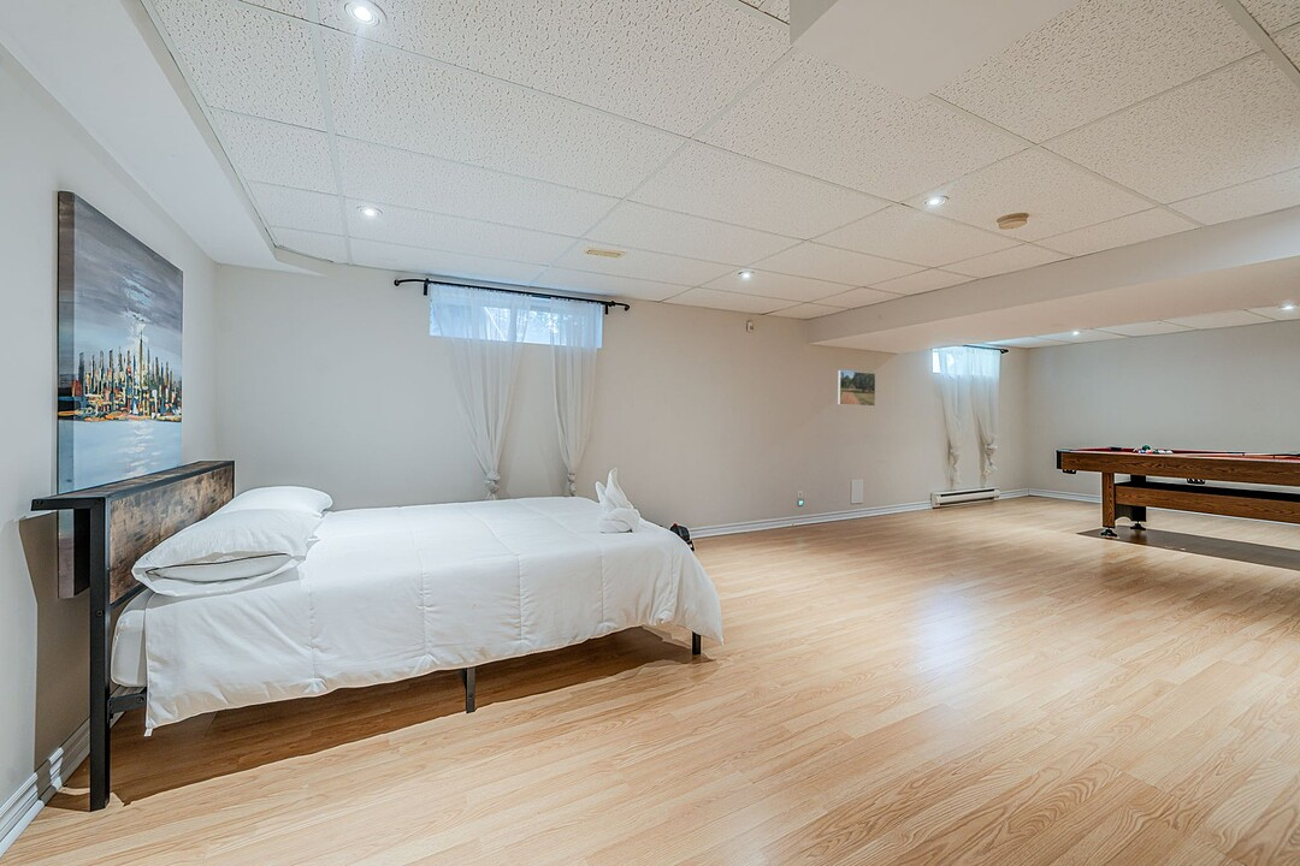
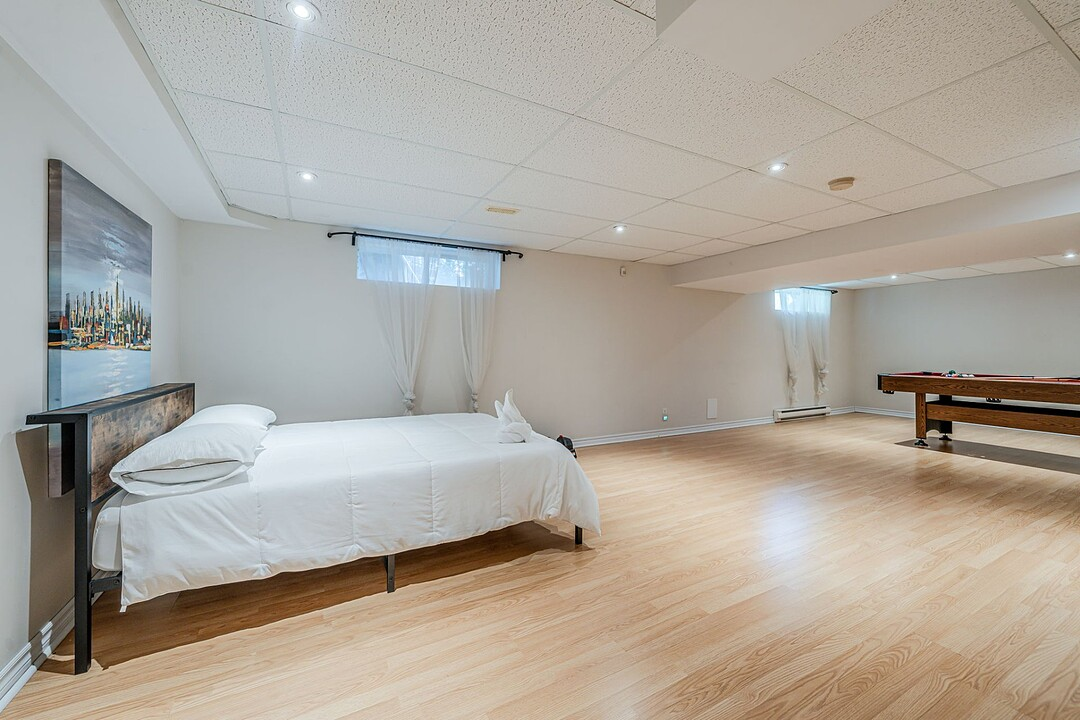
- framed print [837,369,876,408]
